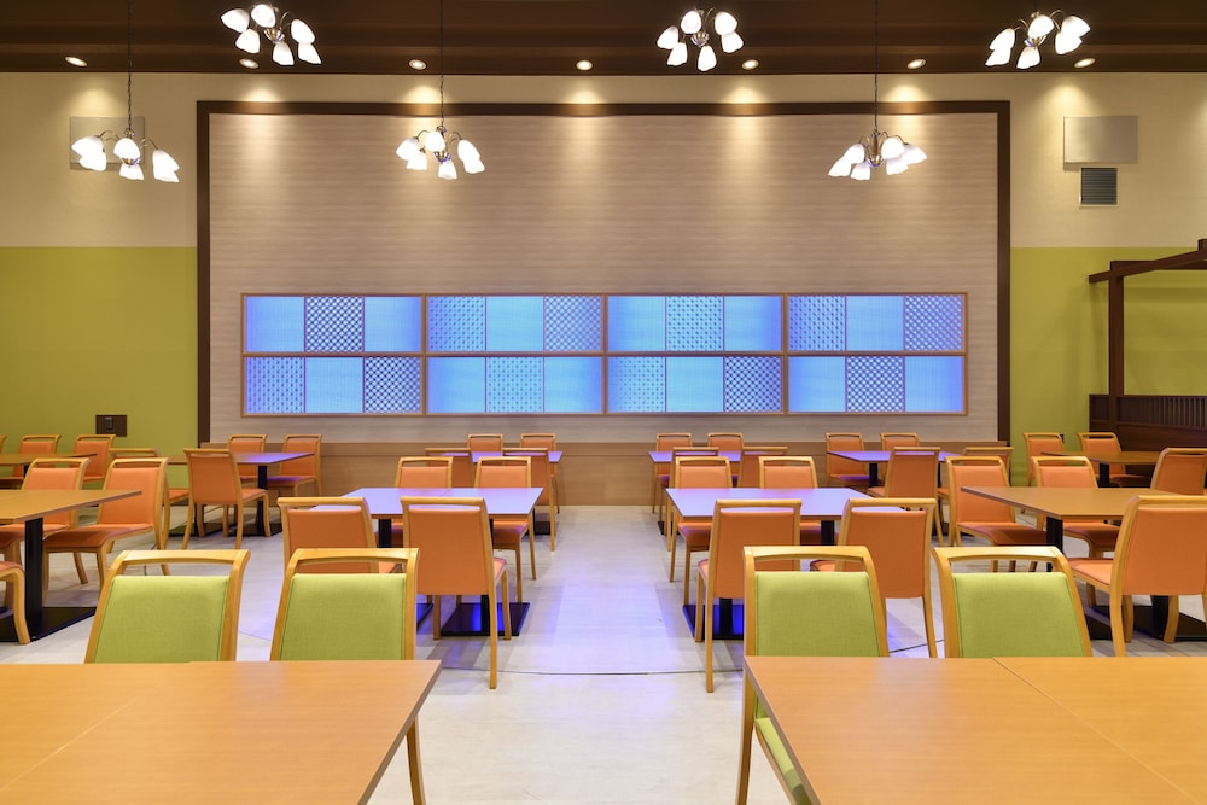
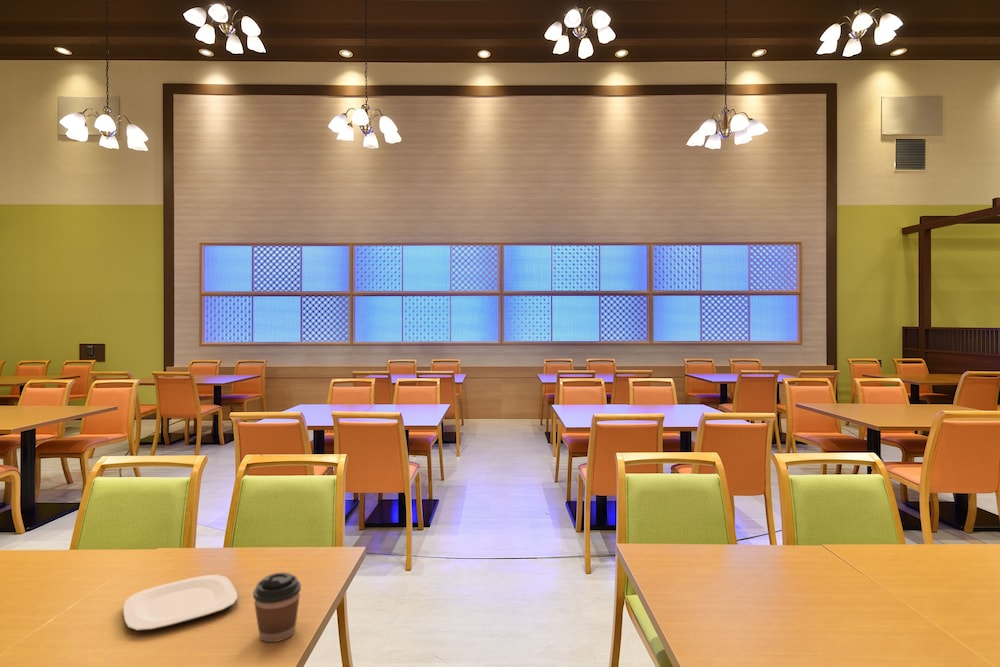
+ plate [122,574,239,632]
+ coffee cup [252,571,302,643]
